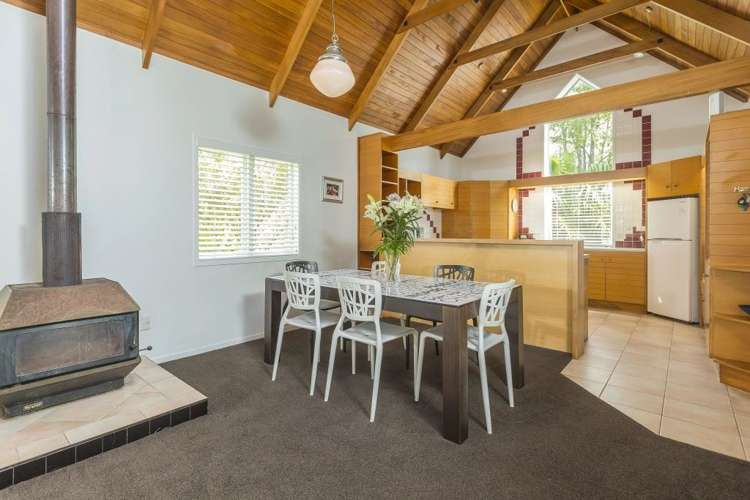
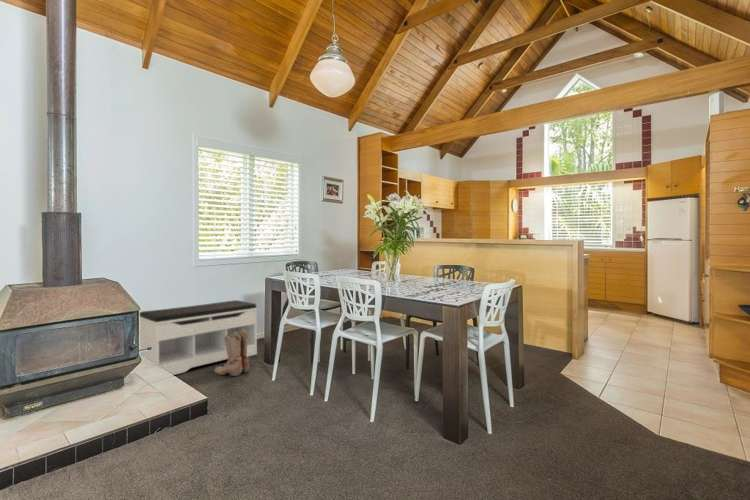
+ boots [213,330,250,377]
+ bench [139,299,258,376]
